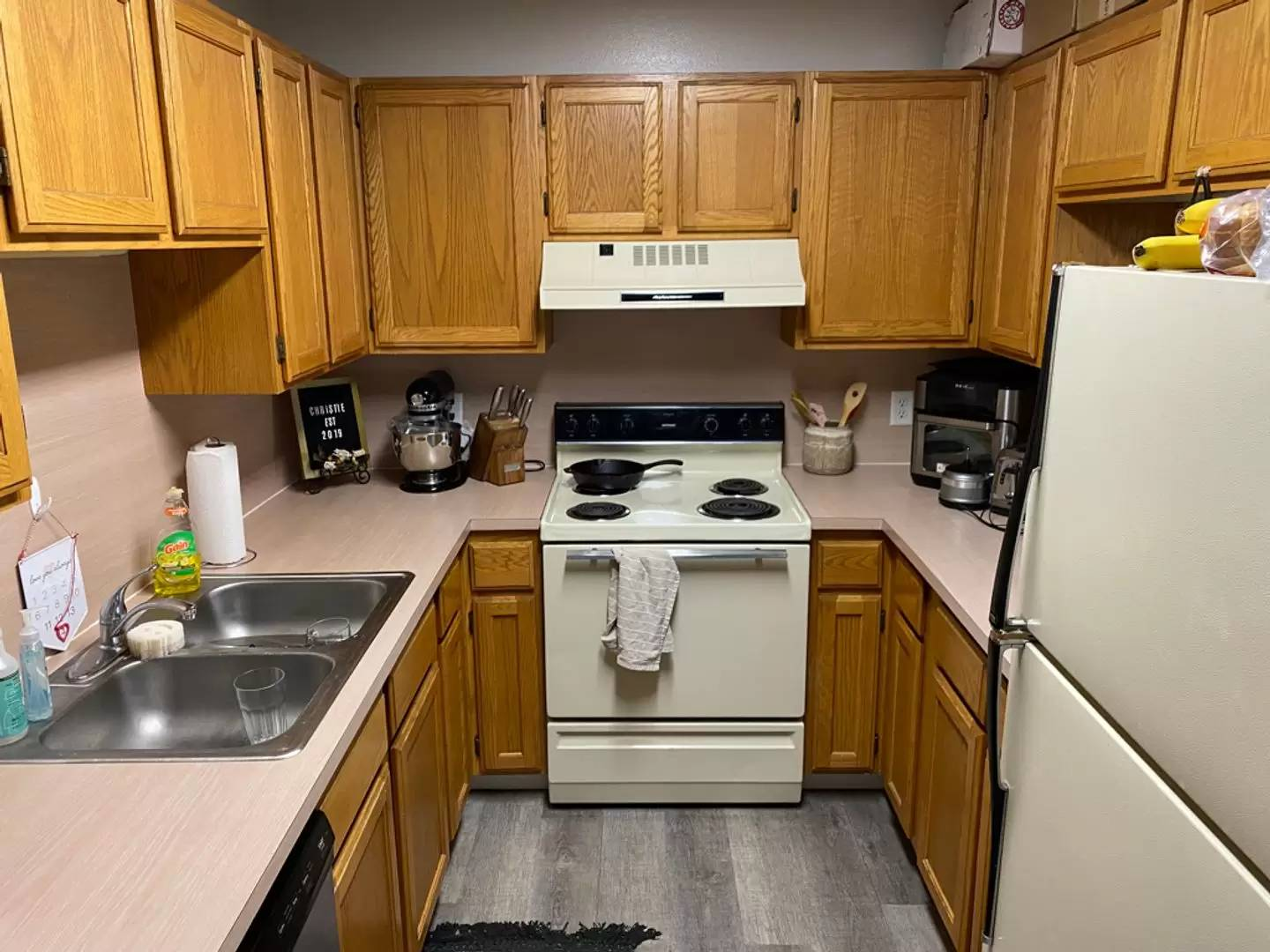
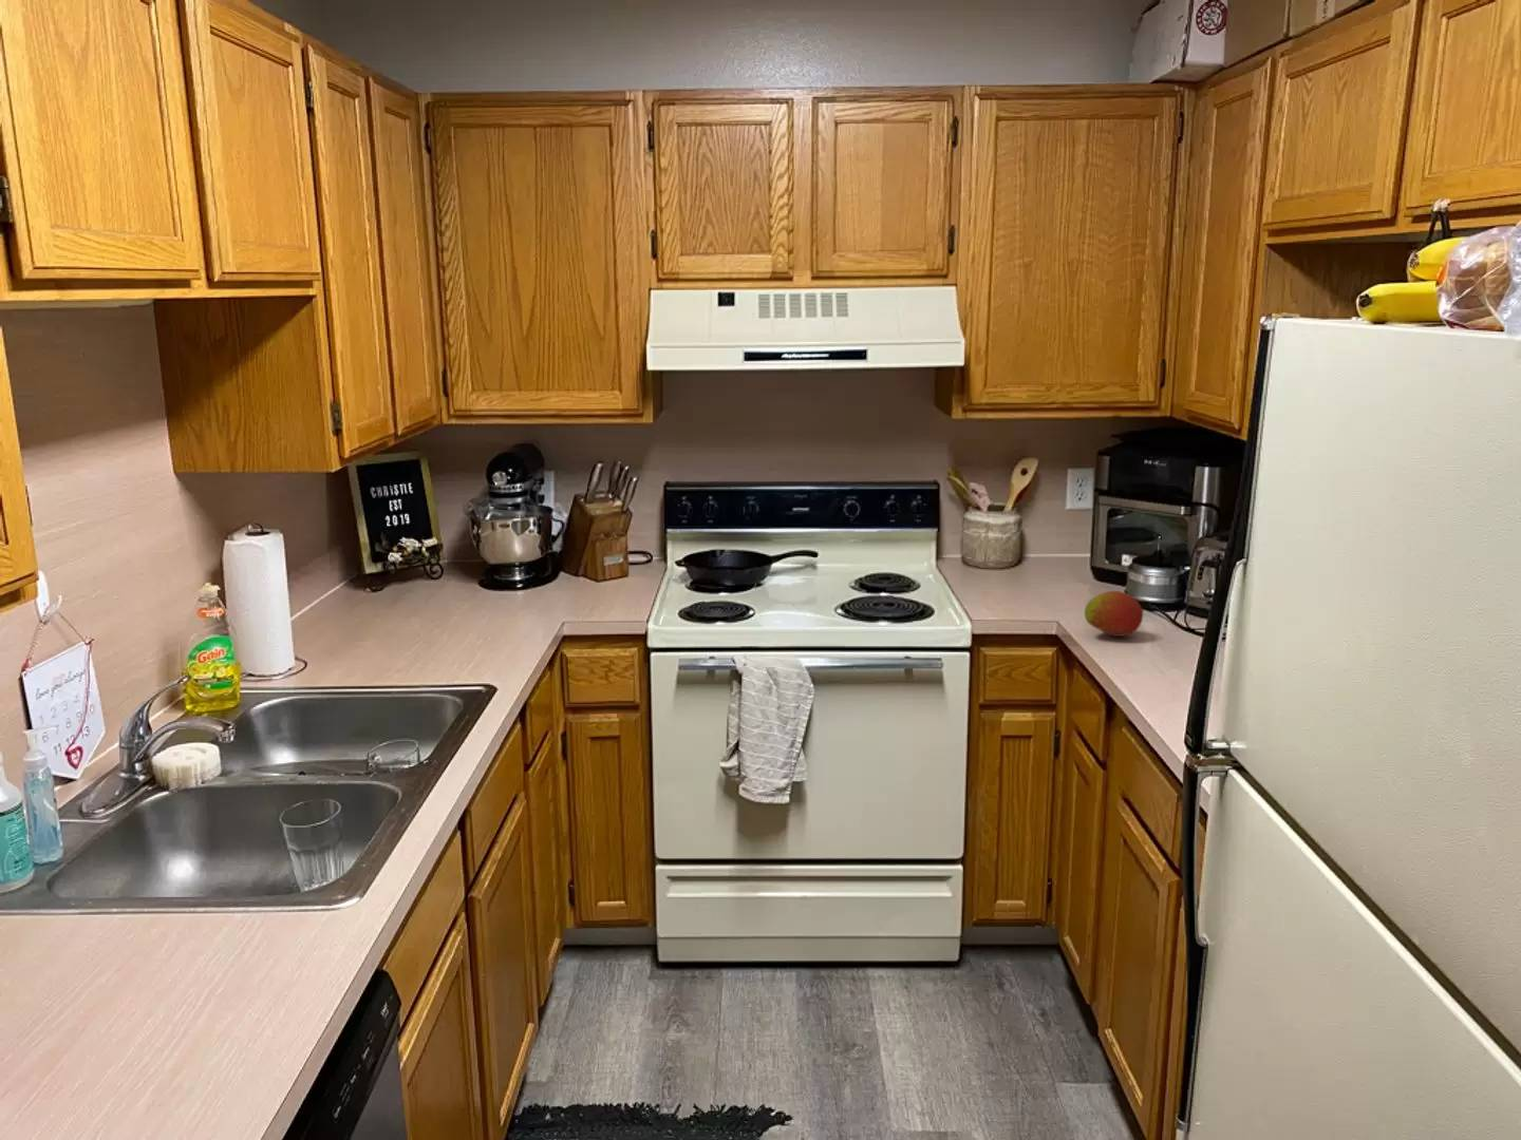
+ fruit [1084,590,1144,637]
